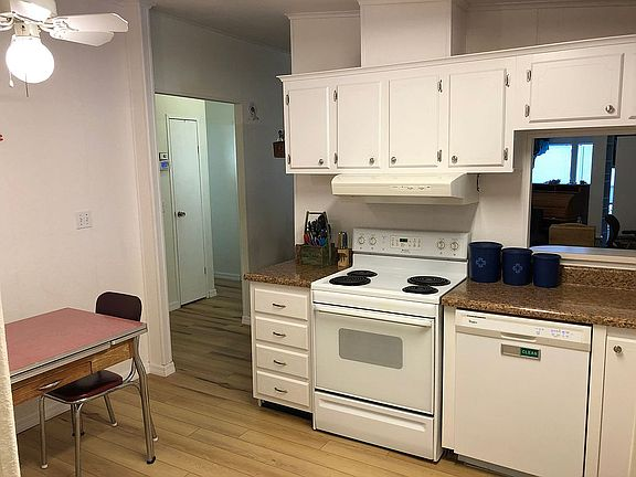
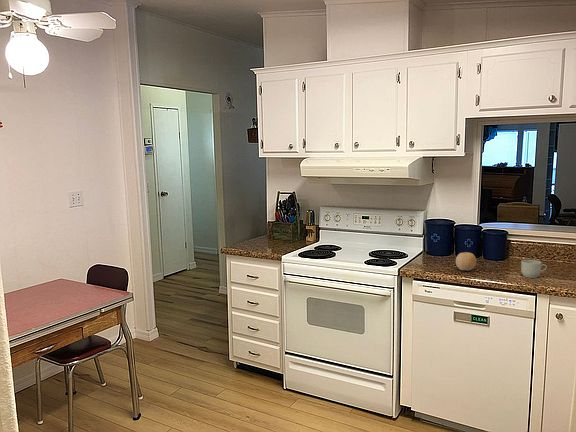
+ fruit [455,251,477,271]
+ mug [520,259,548,279]
